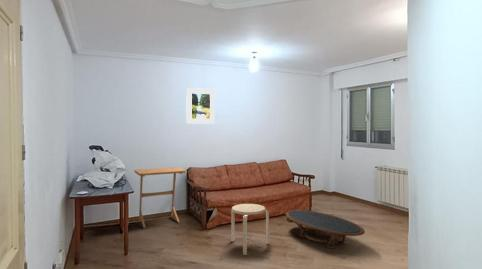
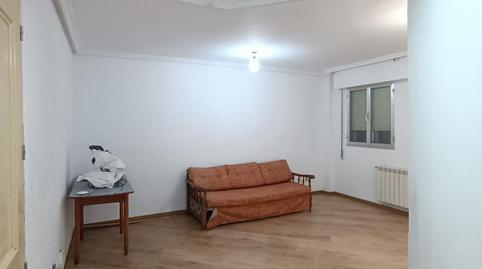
- side table [133,166,187,229]
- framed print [185,87,216,125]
- coffee table [285,209,366,249]
- stool [230,203,270,256]
